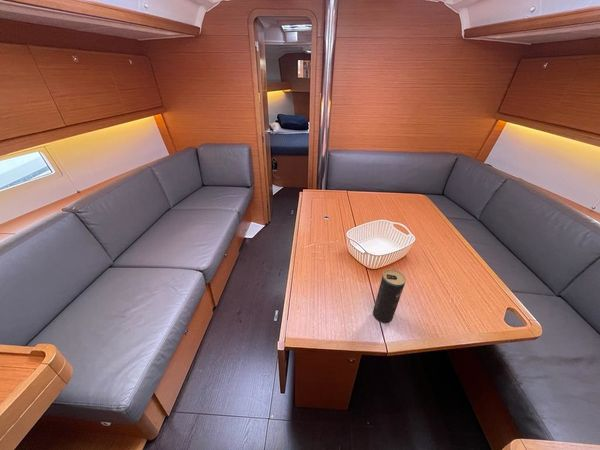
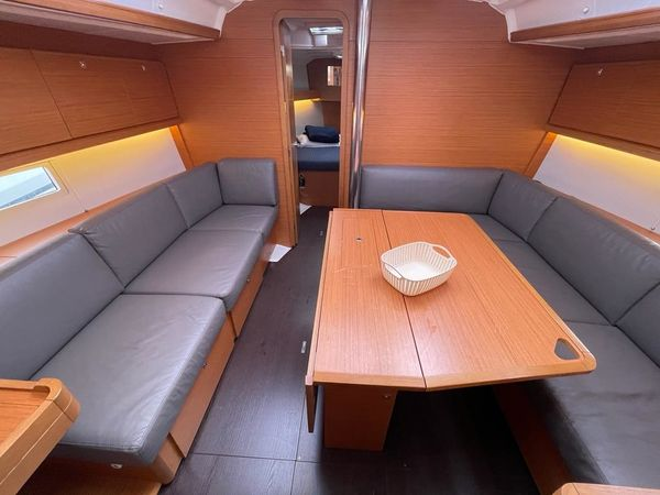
- beverage can [372,268,407,324]
